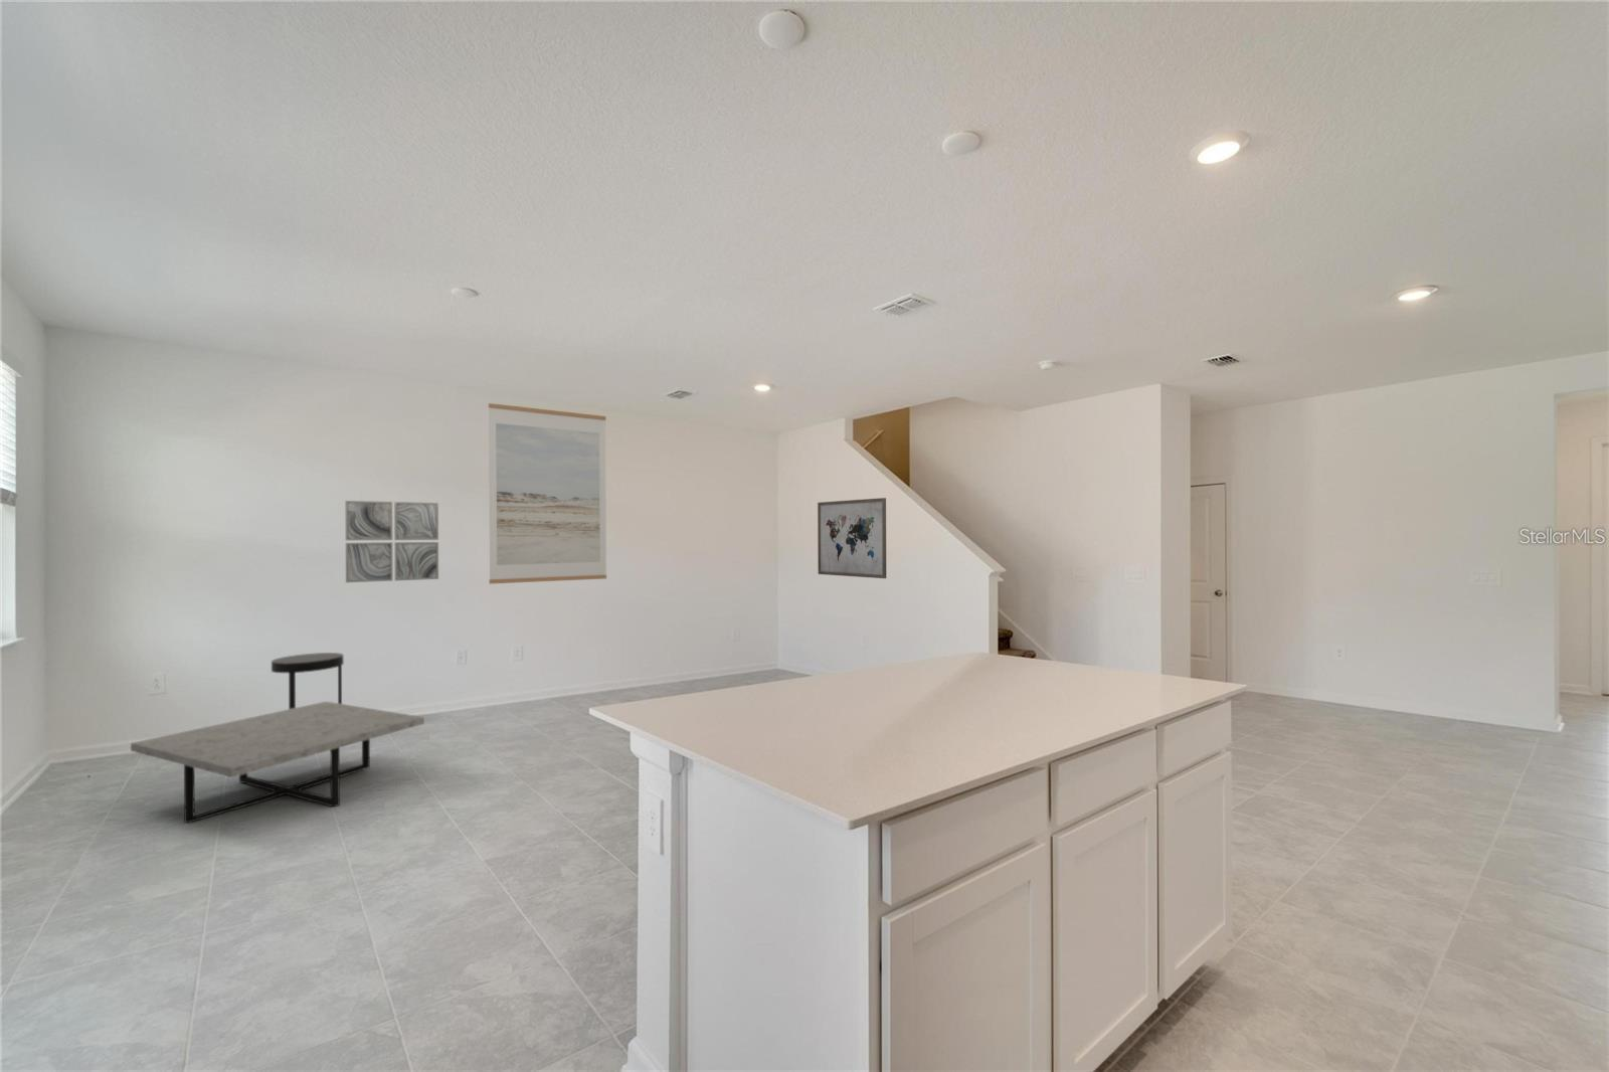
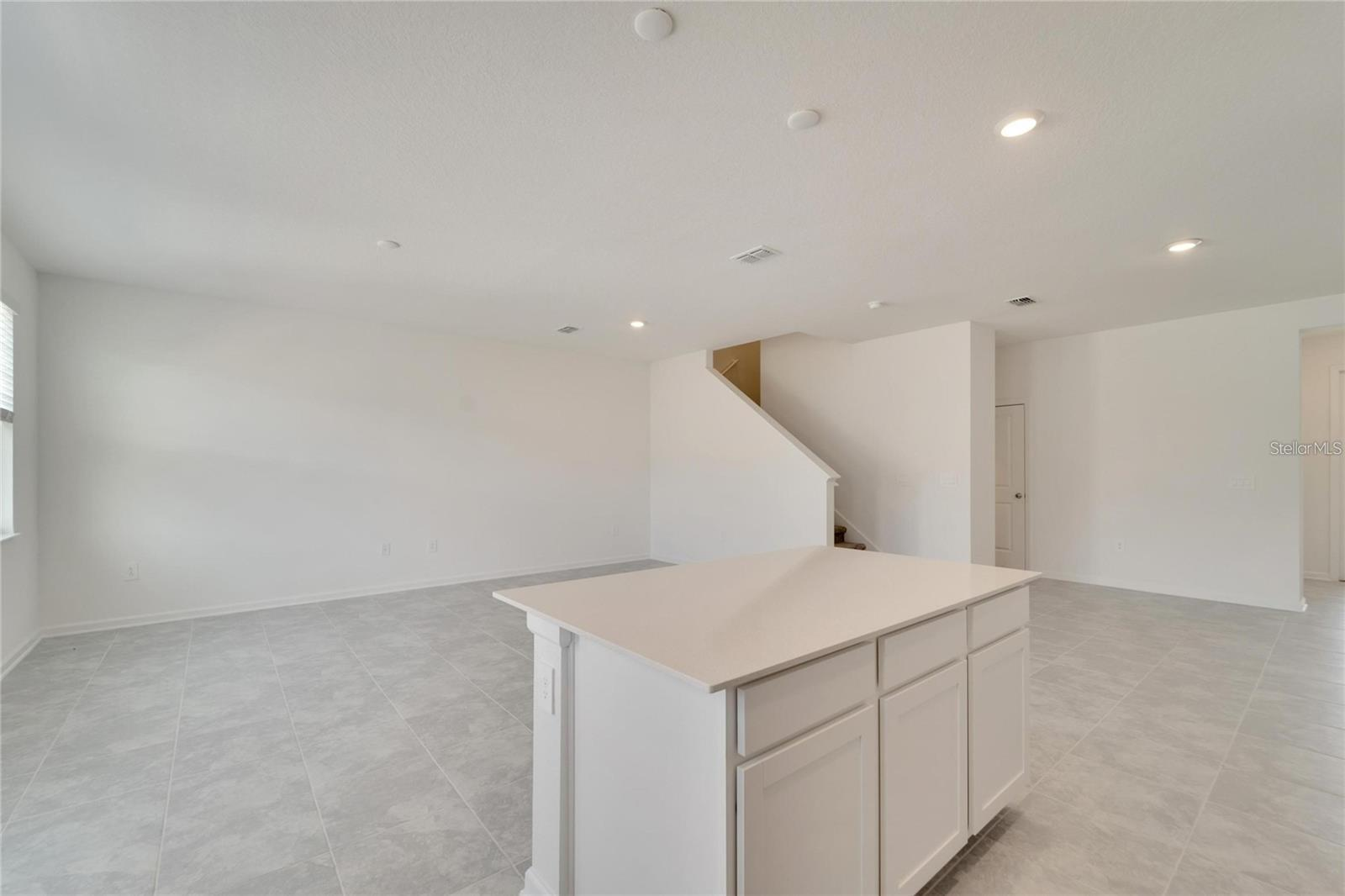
- coffee table [129,701,426,824]
- wall art [343,500,439,584]
- wall art [817,497,886,579]
- wall art [488,402,608,585]
- side table [270,652,345,709]
